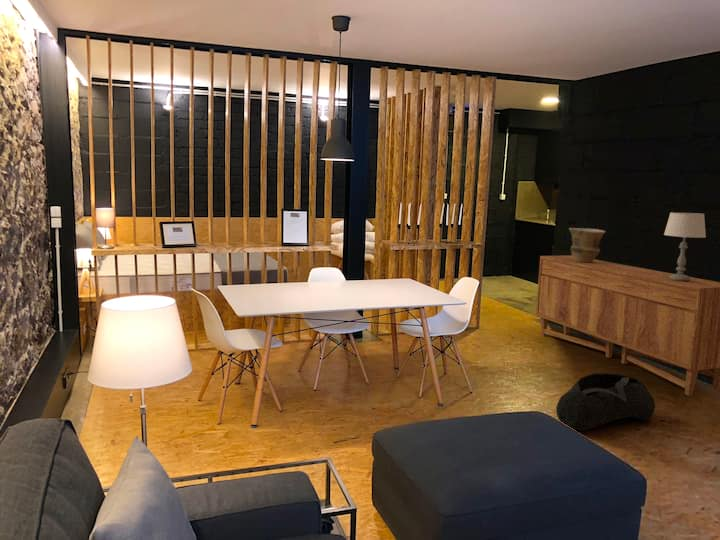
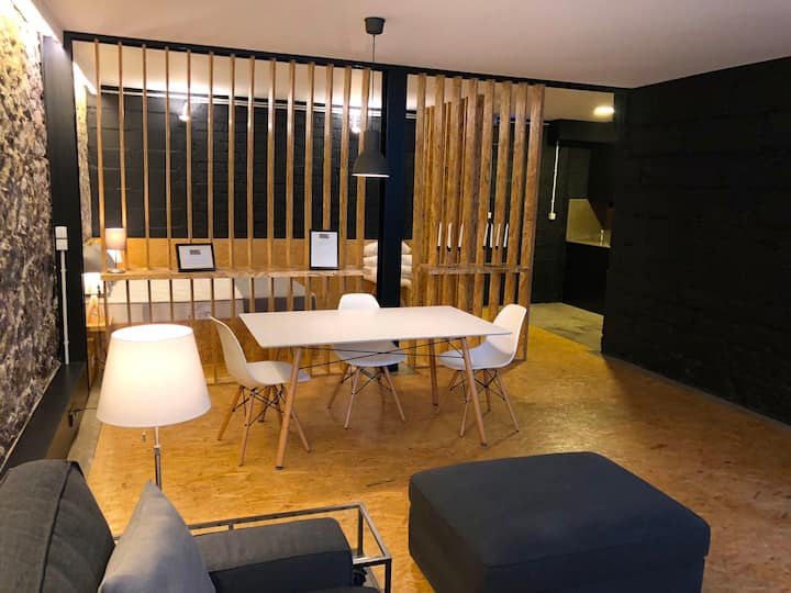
- sideboard [535,254,720,397]
- vase [568,227,606,263]
- table lamp [663,211,707,282]
- bag [555,372,656,432]
